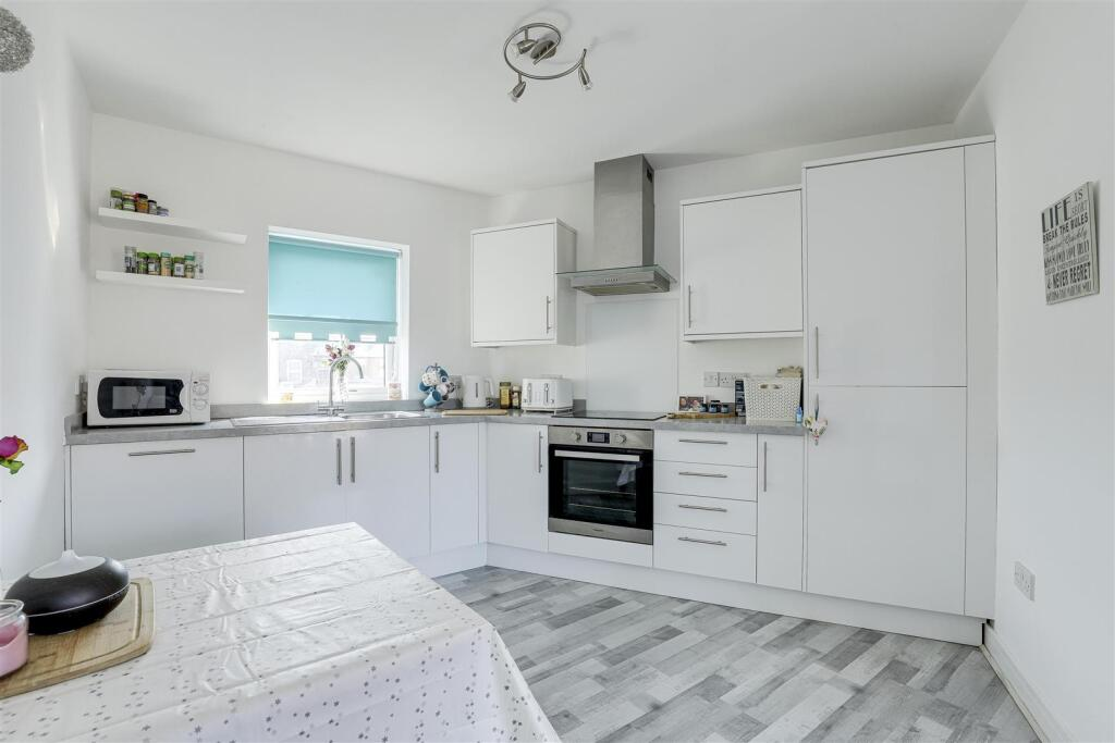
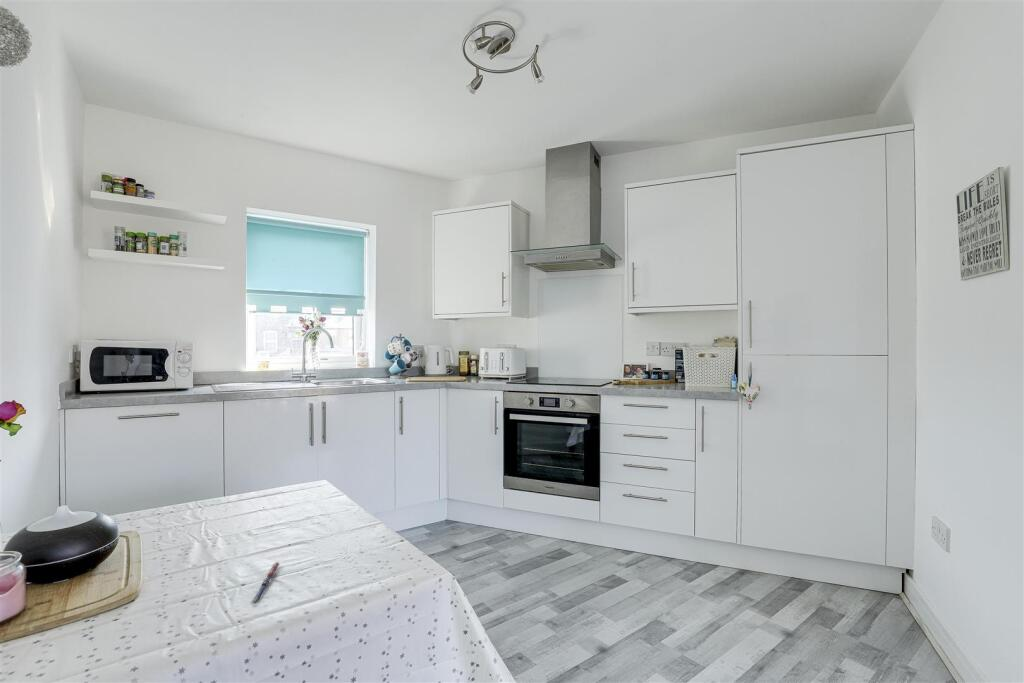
+ pen [250,561,281,603]
